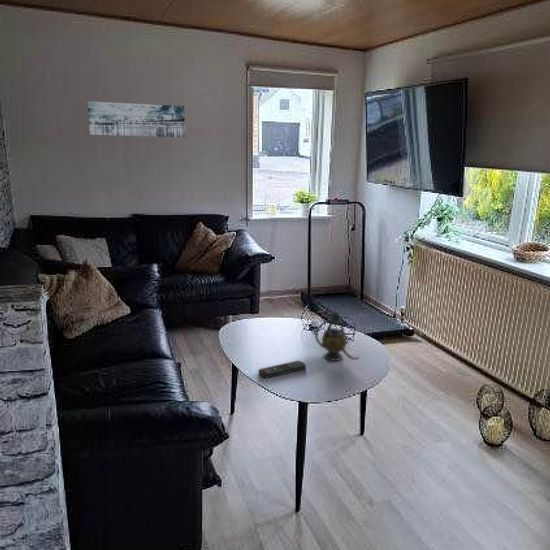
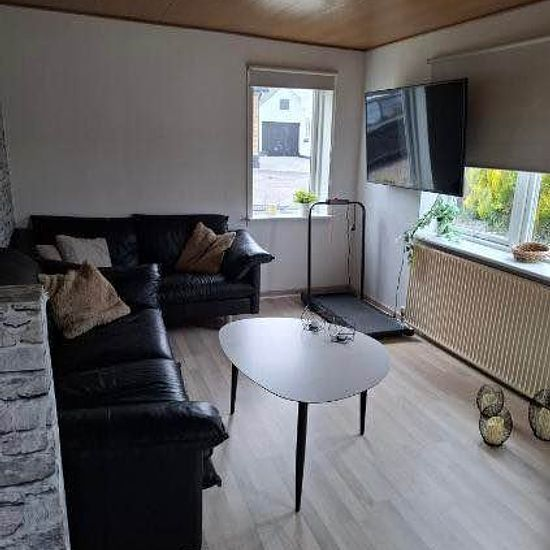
- teapot [314,309,360,362]
- wall art [86,100,186,138]
- remote control [258,360,307,379]
